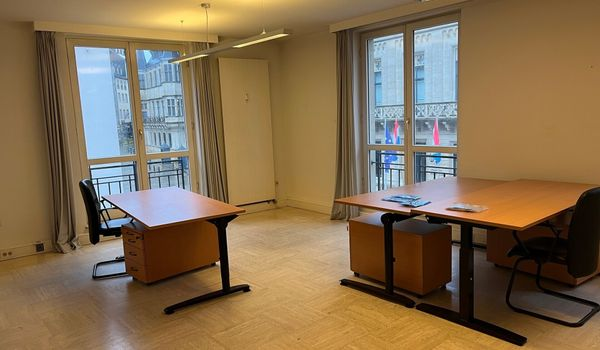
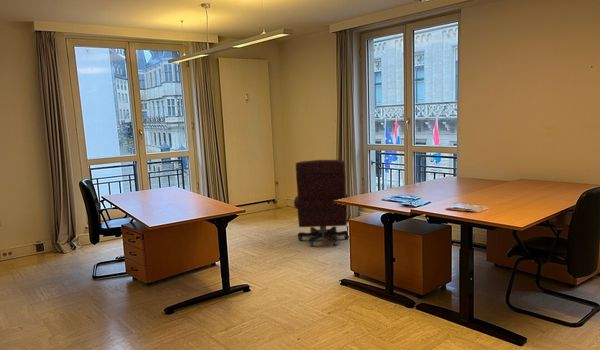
+ office chair [293,159,350,247]
